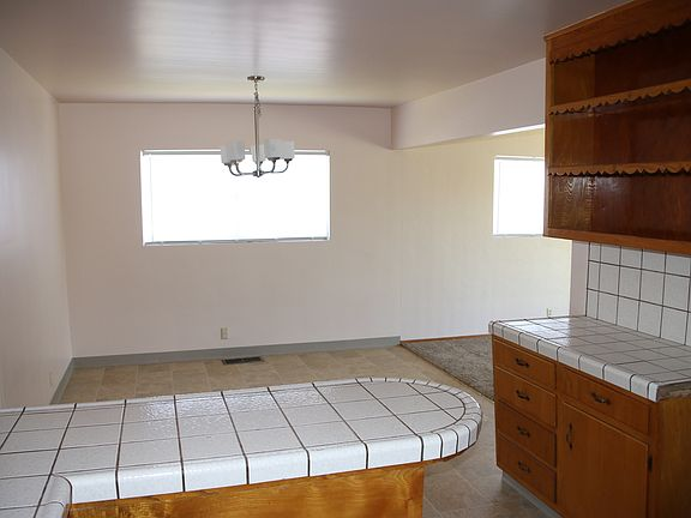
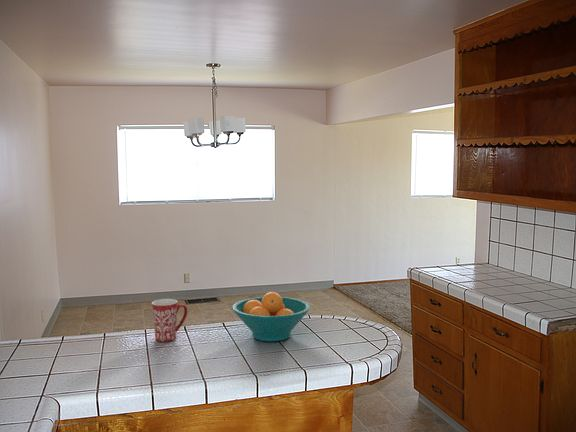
+ fruit bowl [231,291,311,342]
+ mug [151,298,188,343]
